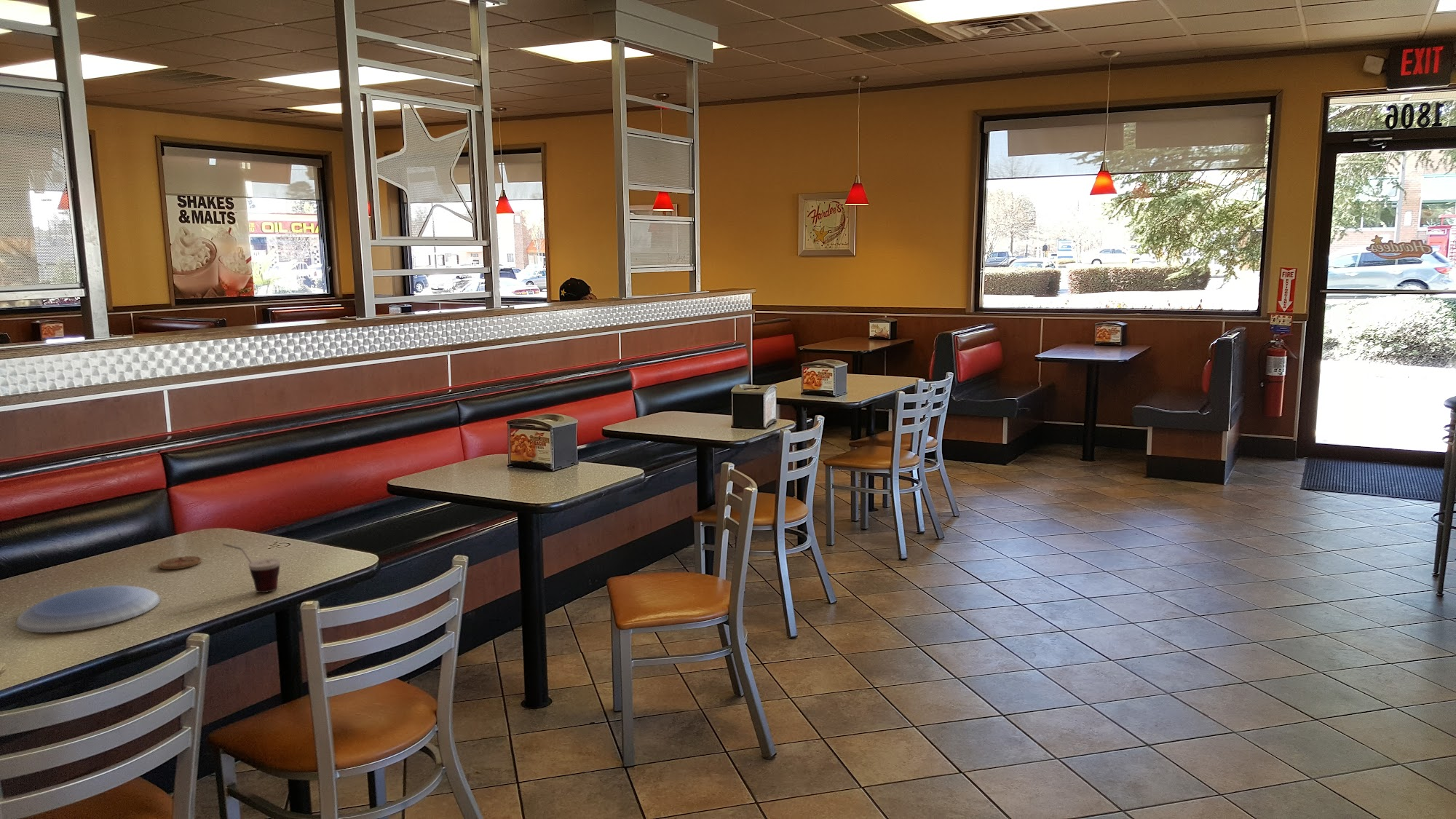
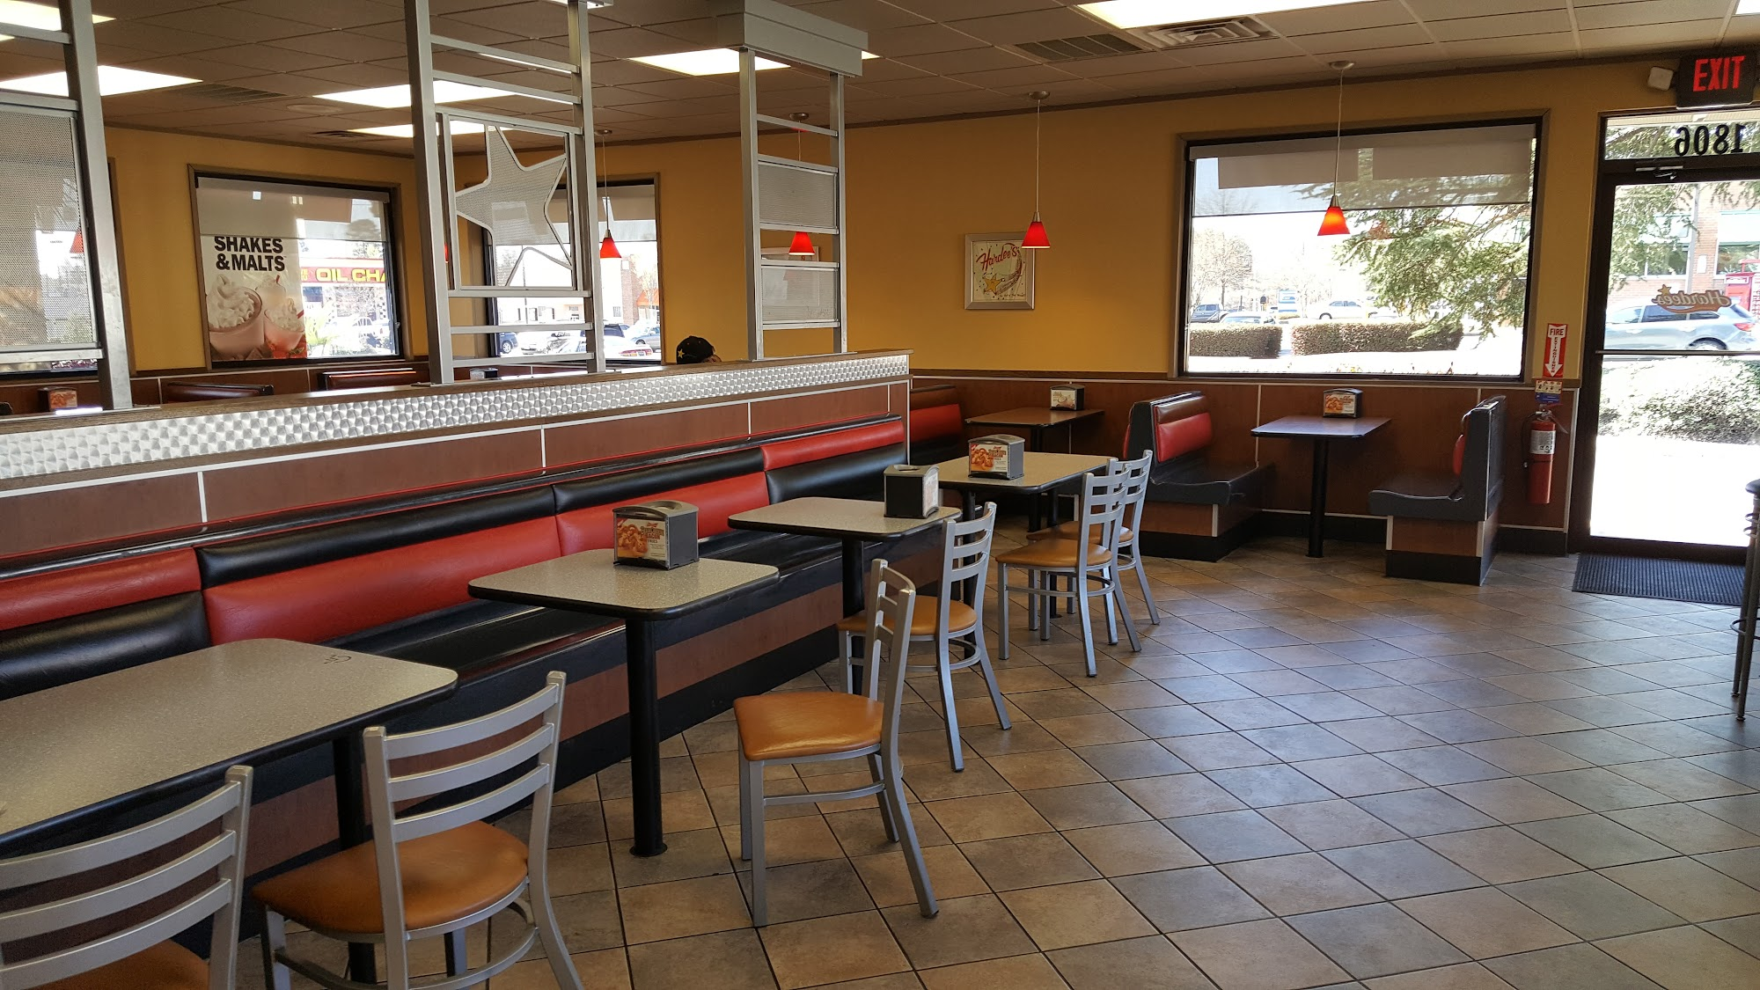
- coaster [158,555,202,570]
- plate [15,585,161,633]
- cup [222,543,281,593]
